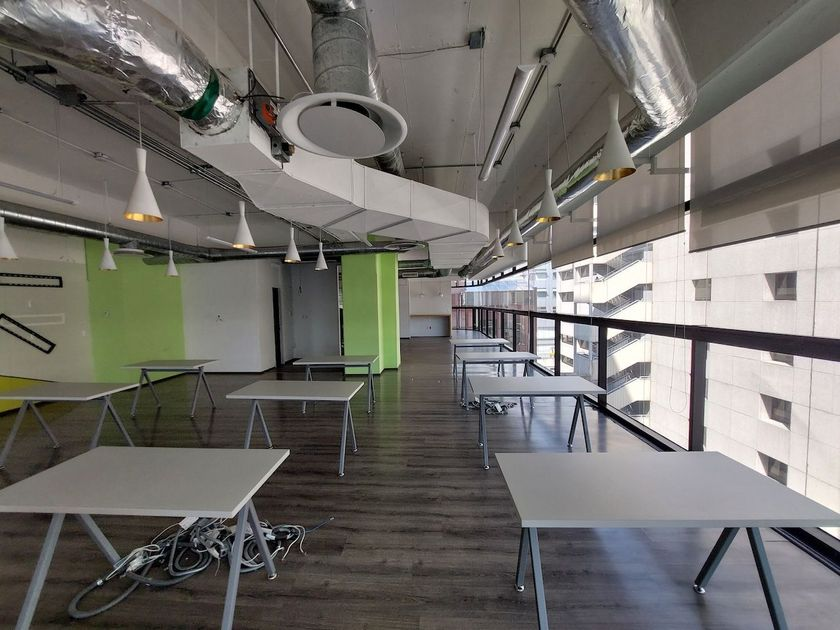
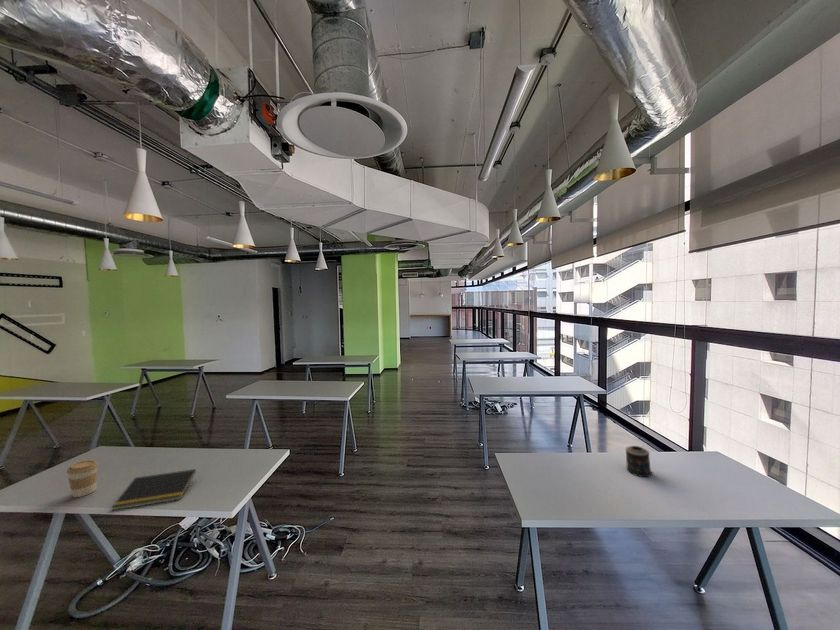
+ notepad [110,468,197,511]
+ candle [625,445,655,478]
+ coffee cup [66,459,100,498]
